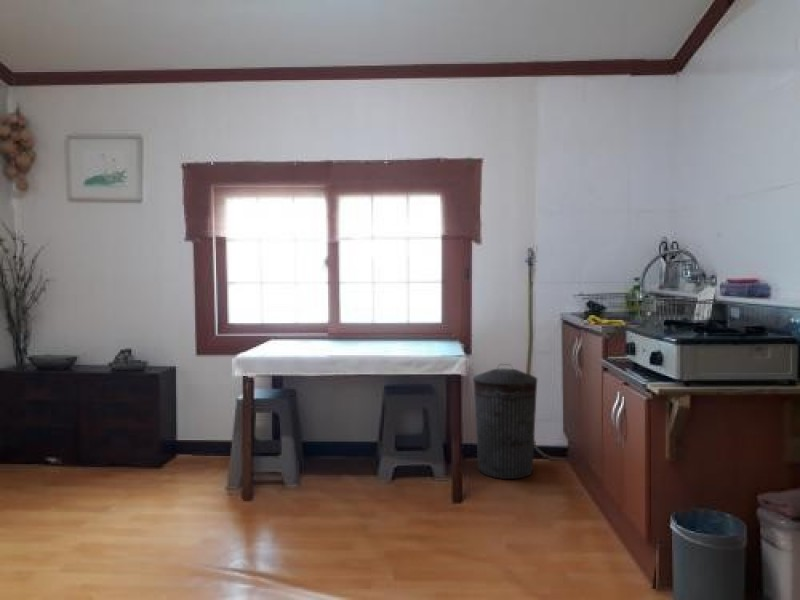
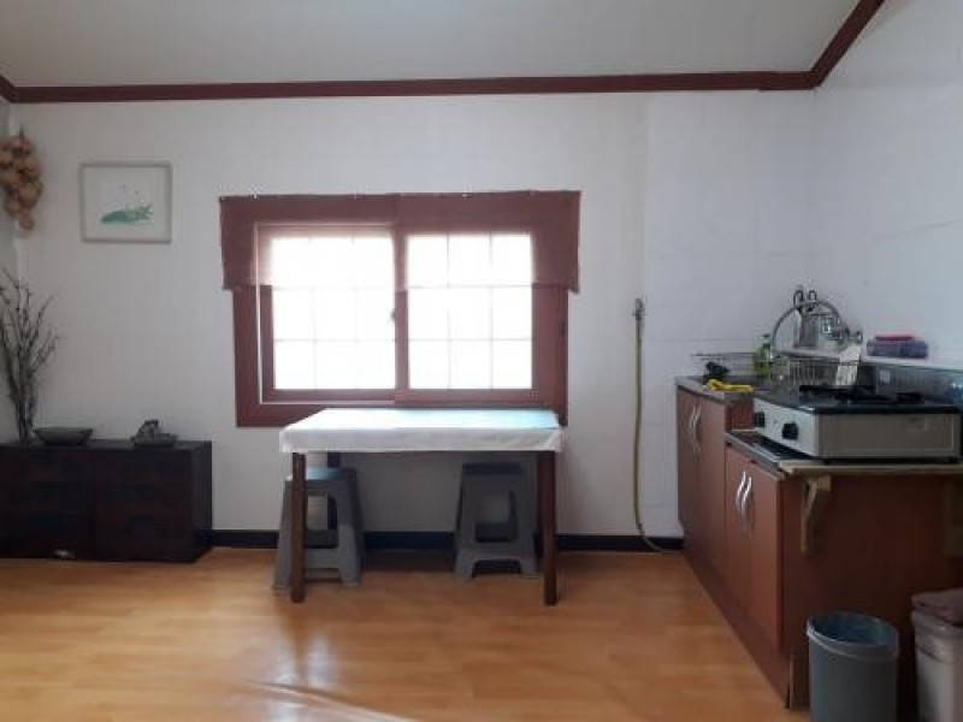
- trash can [472,363,538,480]
